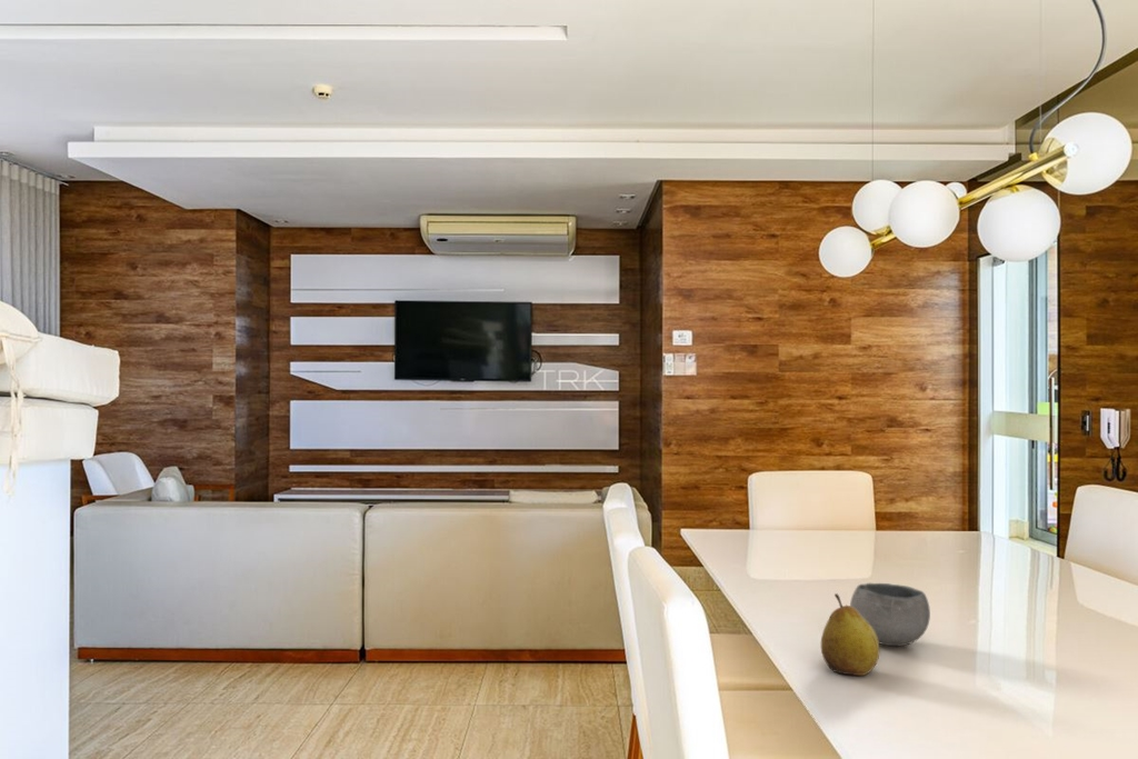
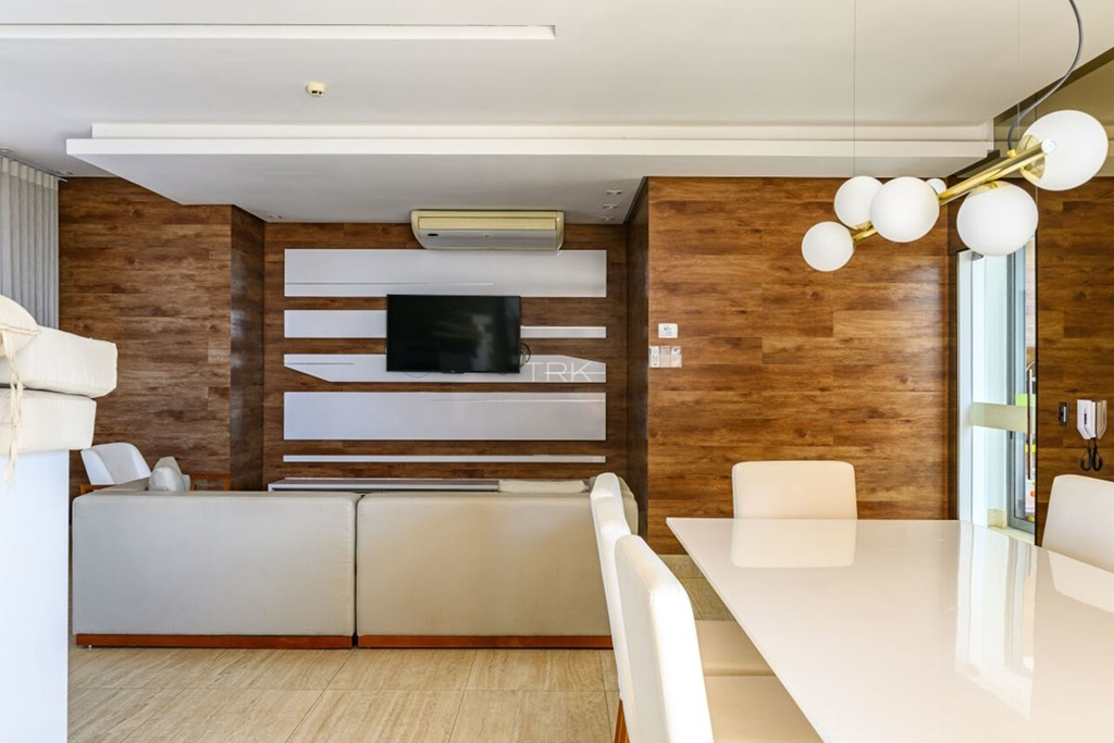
- fruit [820,592,880,677]
- bowl [849,582,931,647]
